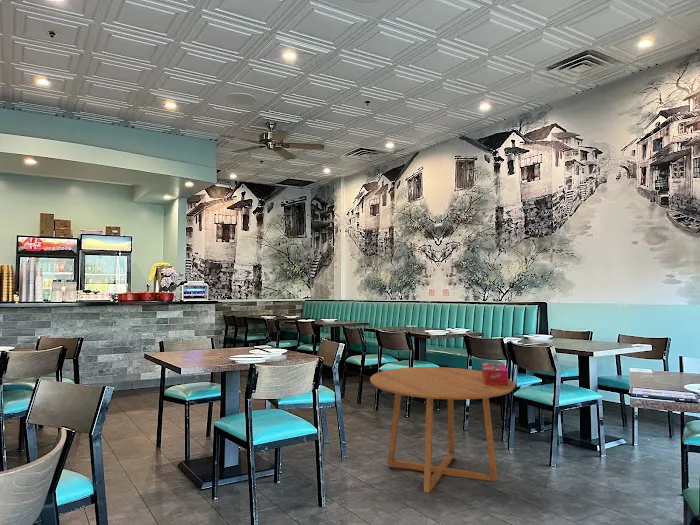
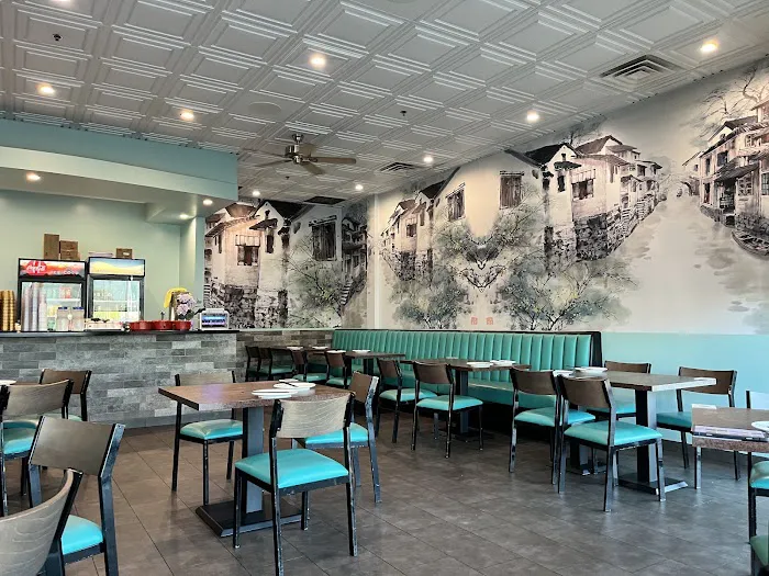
- dining table [369,366,516,493]
- tissue box [481,362,509,386]
